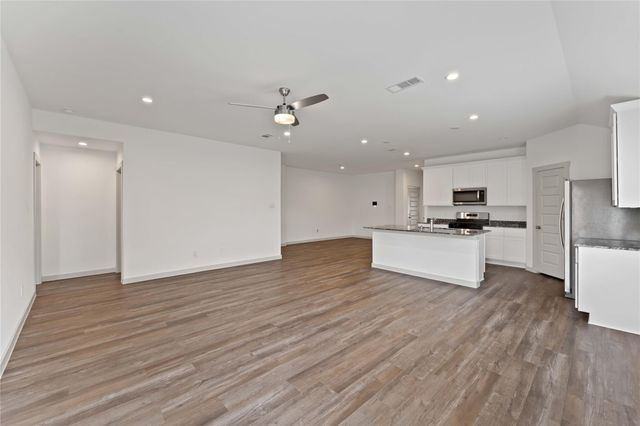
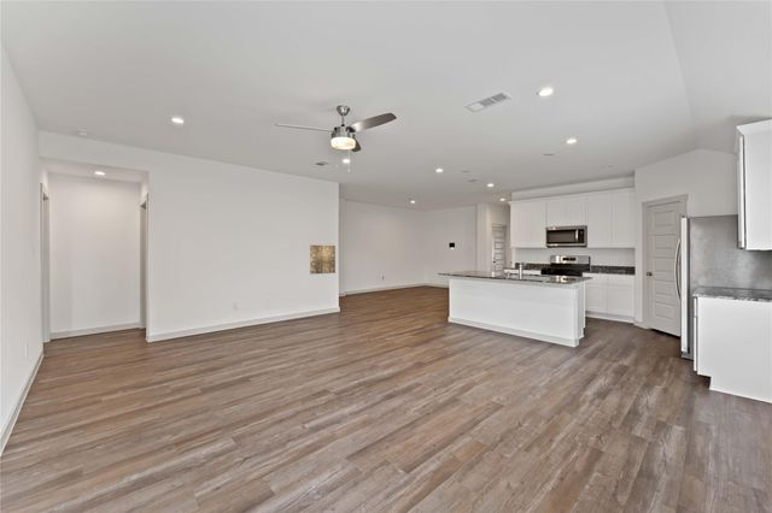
+ wall art [309,244,337,276]
